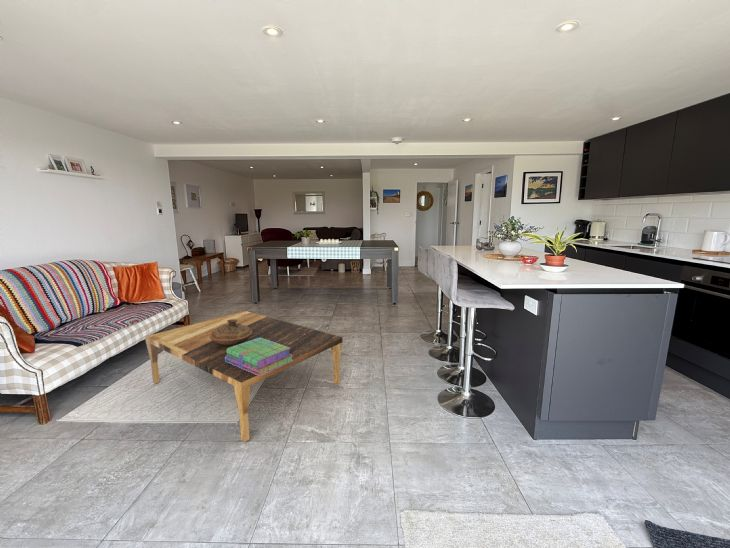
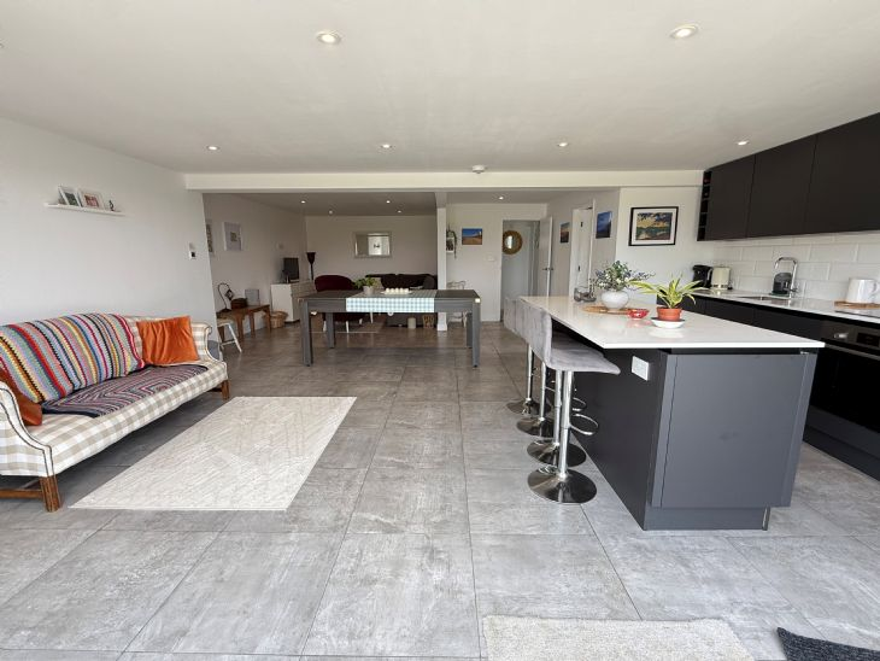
- stack of books [225,338,293,376]
- decorative bowl [210,319,252,345]
- coffee table [144,310,344,443]
